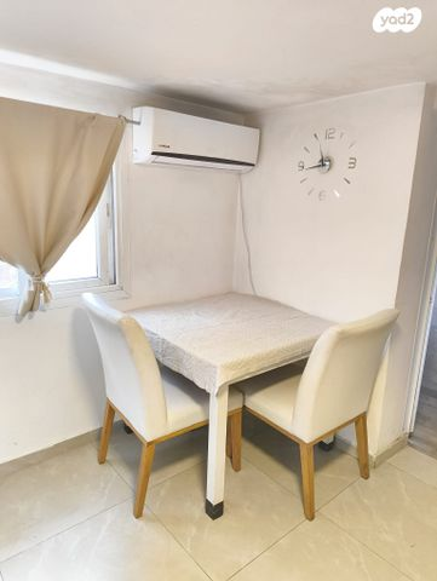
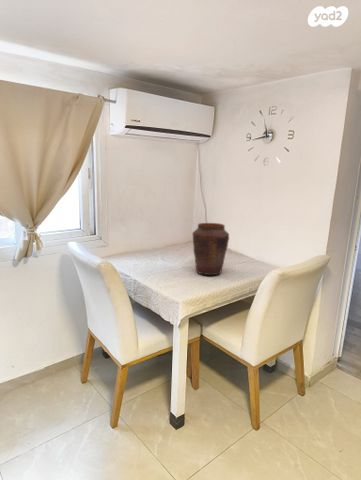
+ vase [191,222,230,276]
